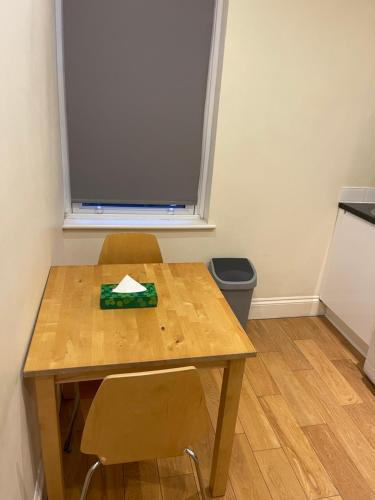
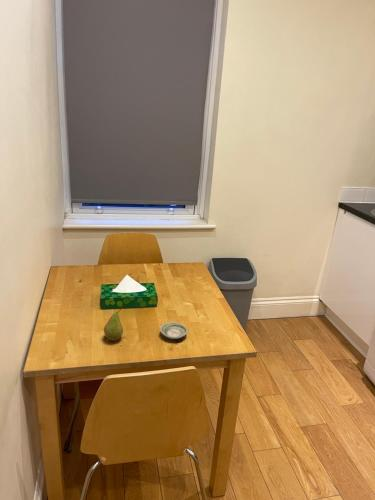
+ saucer [159,321,188,340]
+ fruit [103,308,124,342]
